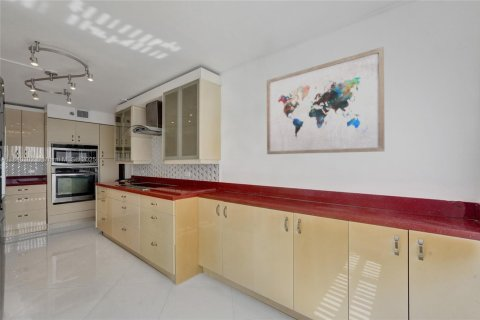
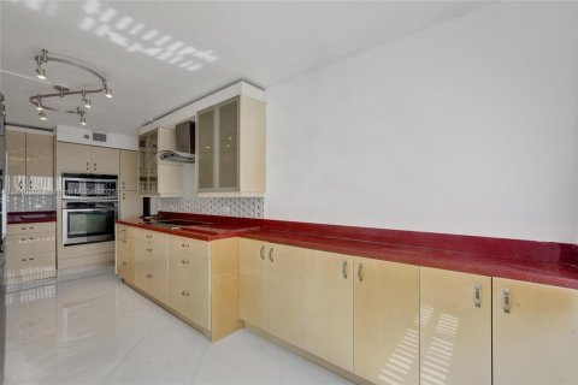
- wall art [266,46,386,155]
